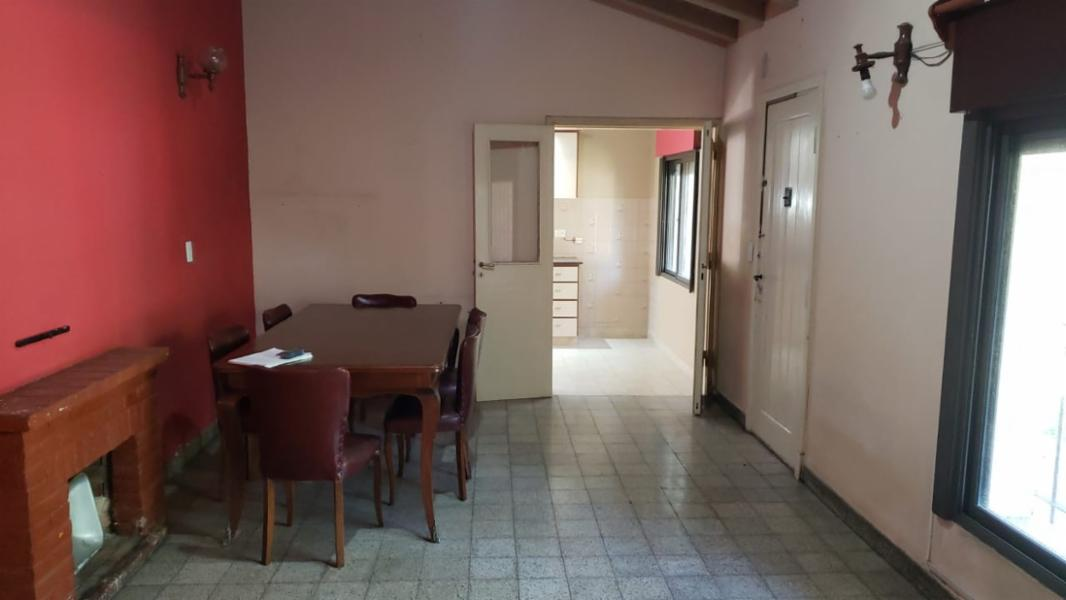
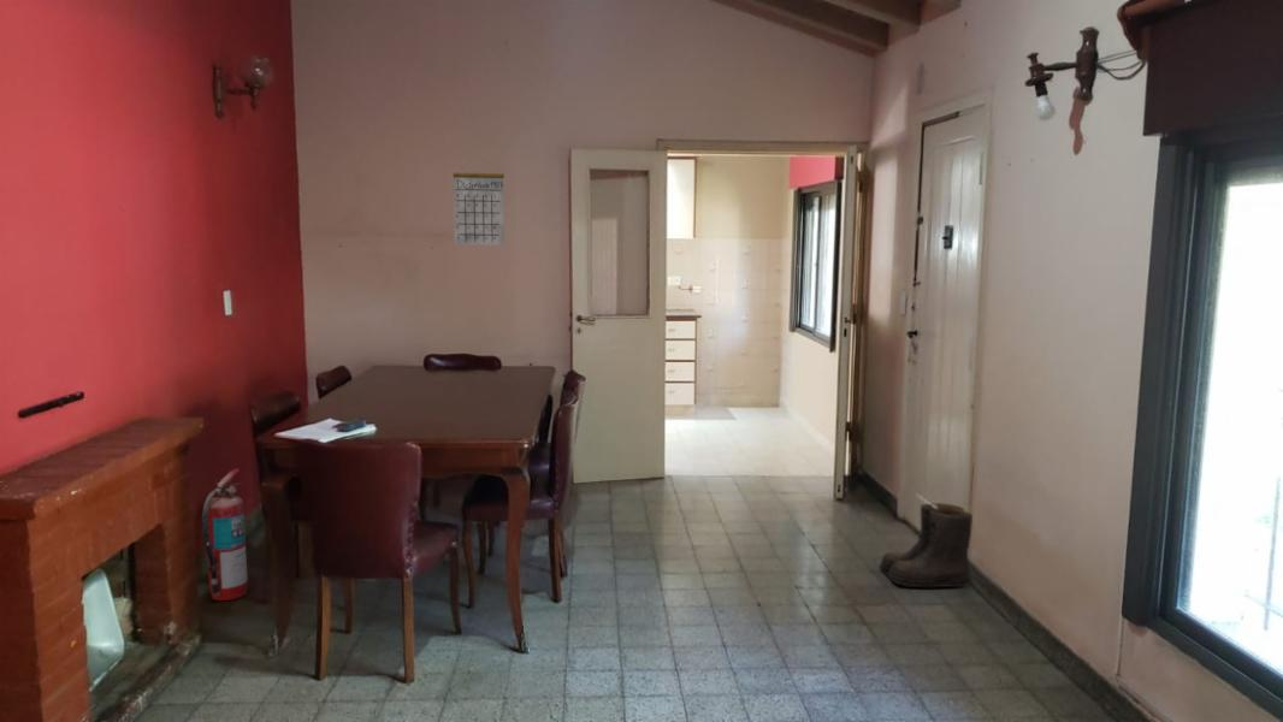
+ boots [877,502,974,590]
+ fire extinguisher [201,467,249,602]
+ calendar [451,159,505,247]
